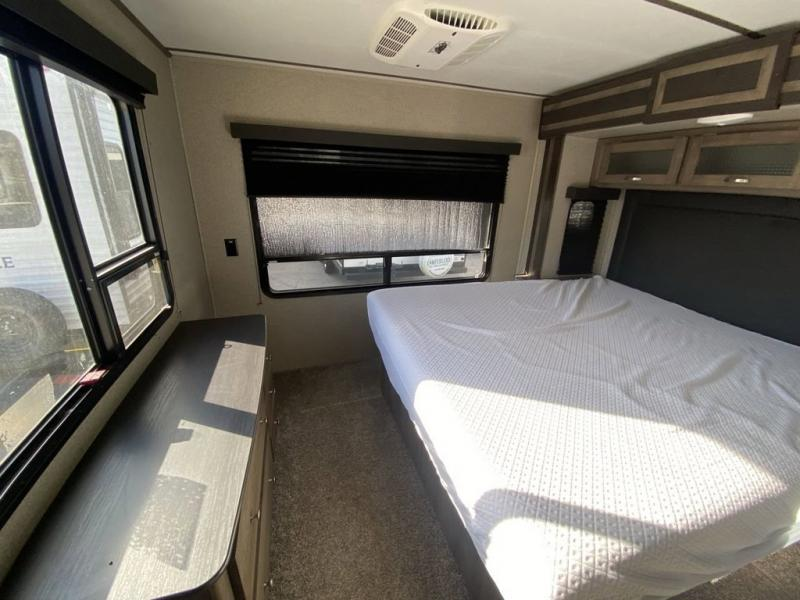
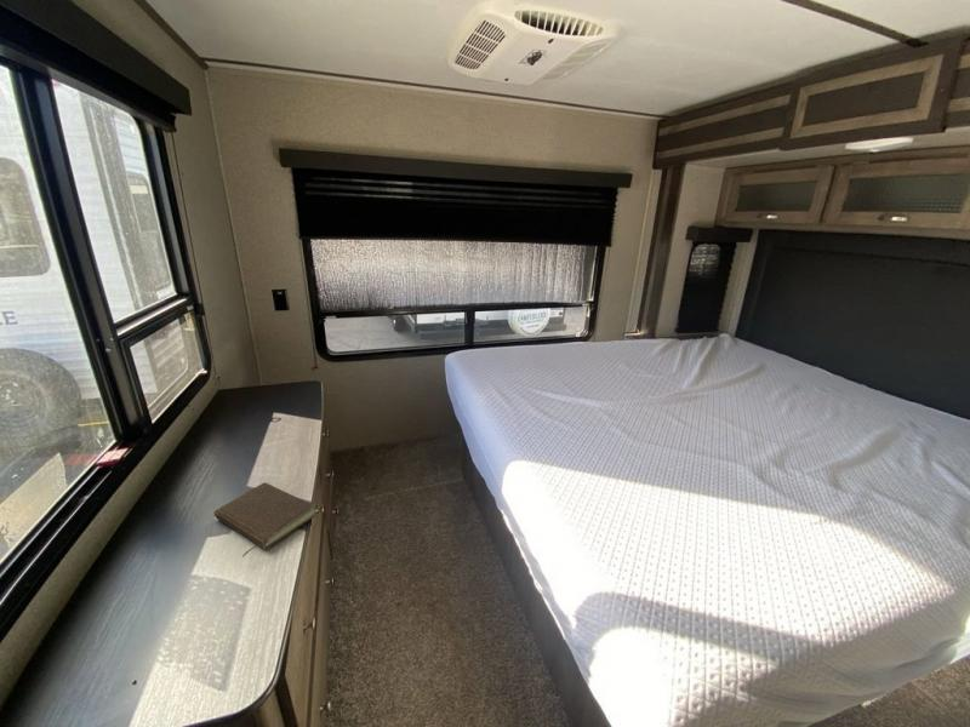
+ book [212,481,316,557]
